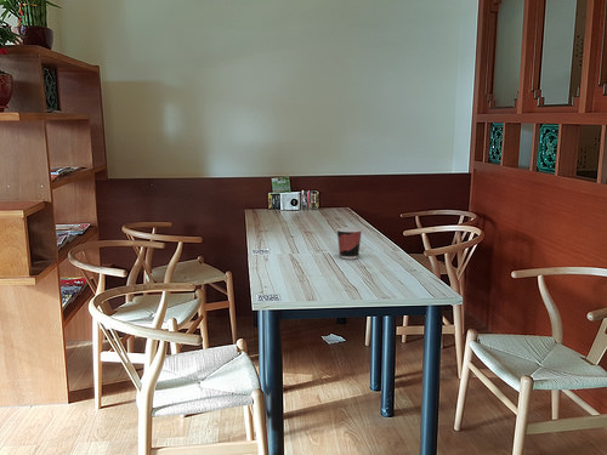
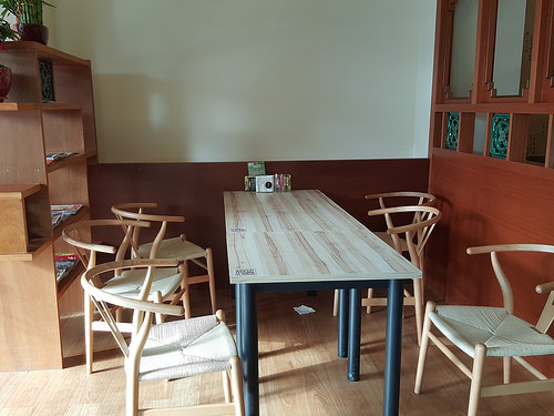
- cup [335,226,363,260]
